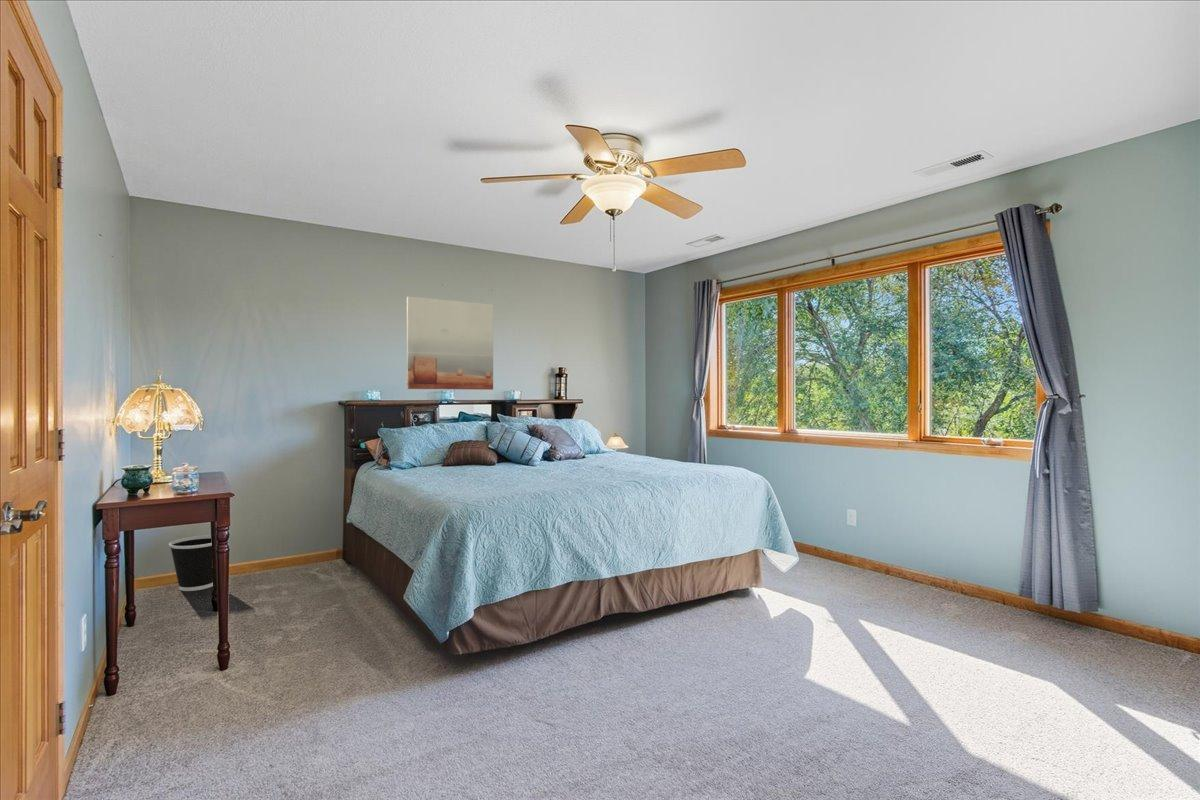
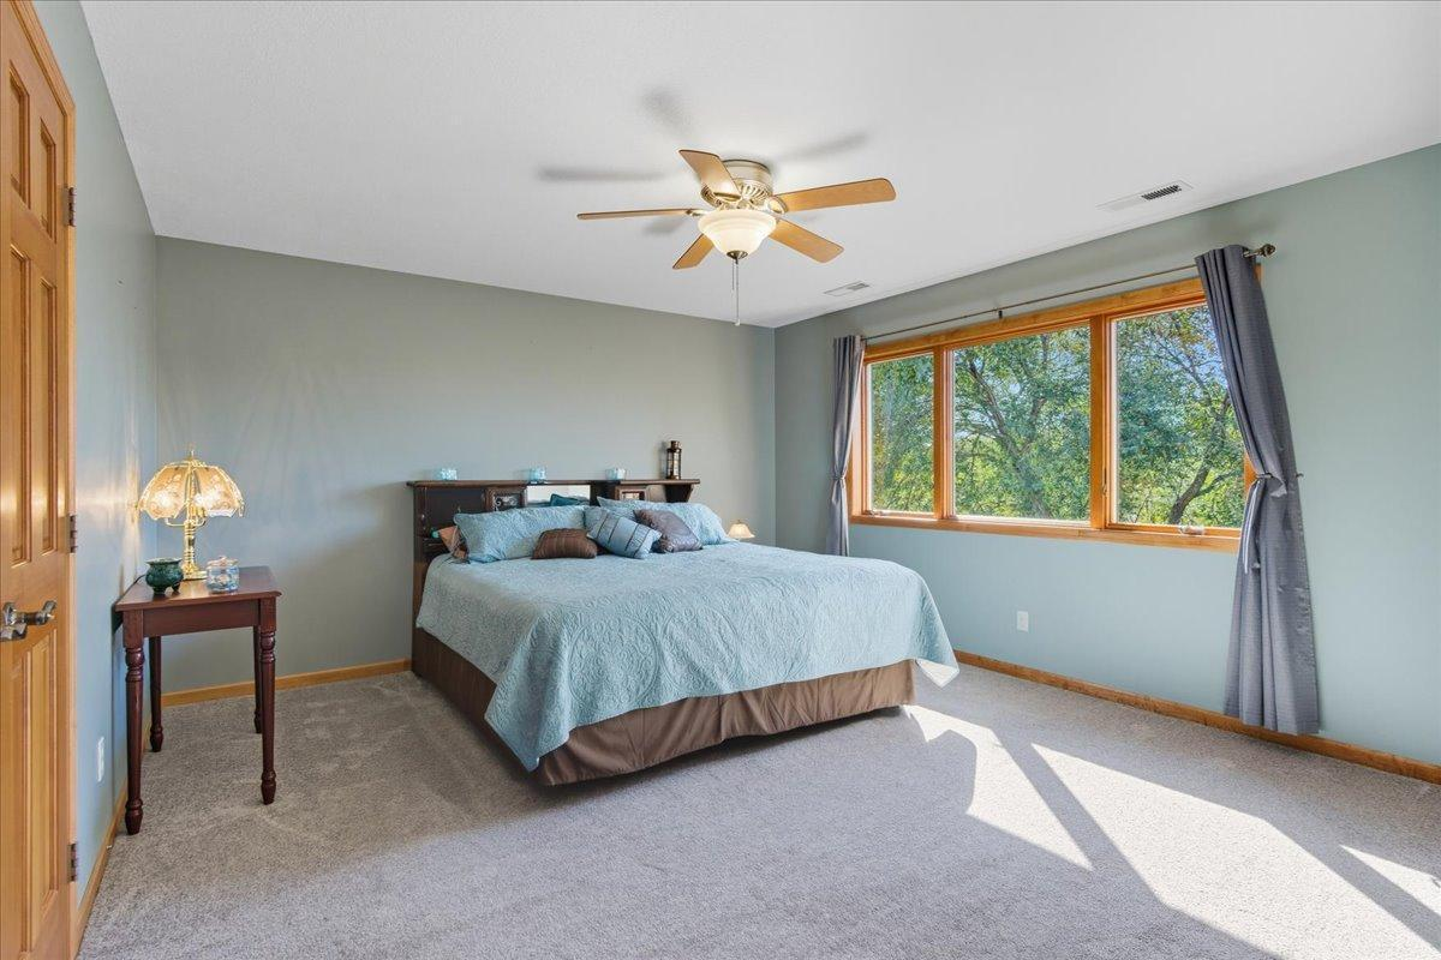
- wall art [406,295,494,391]
- wastebasket [168,534,214,592]
